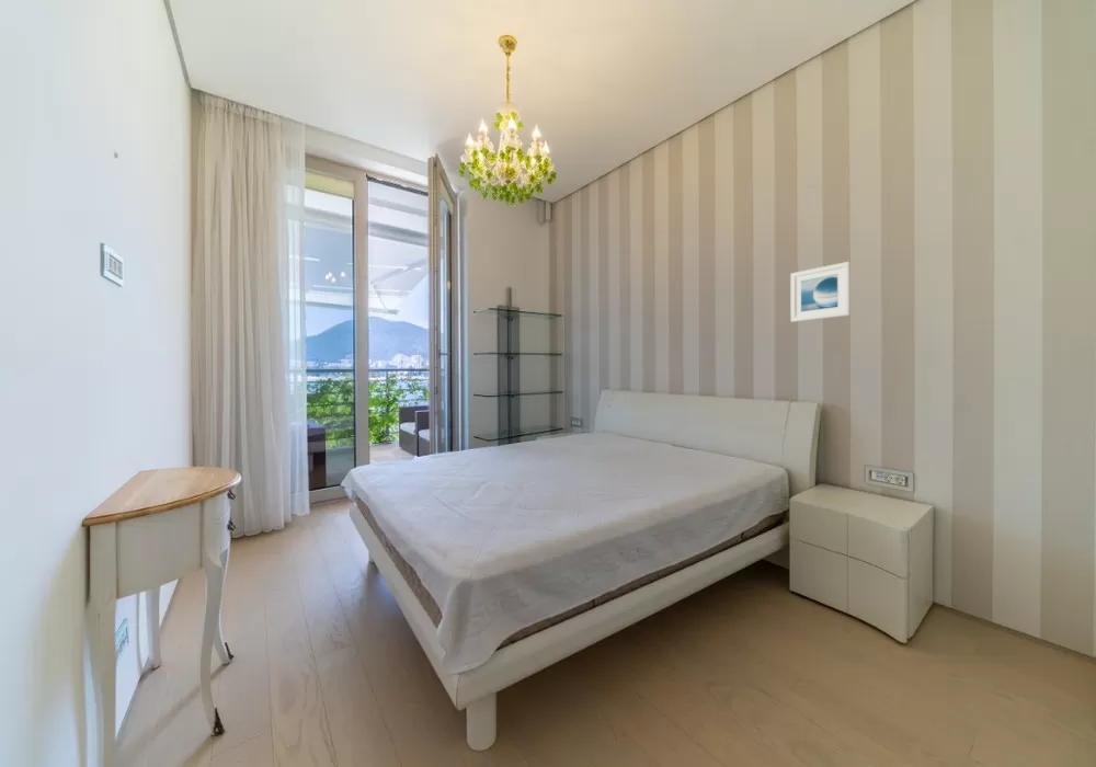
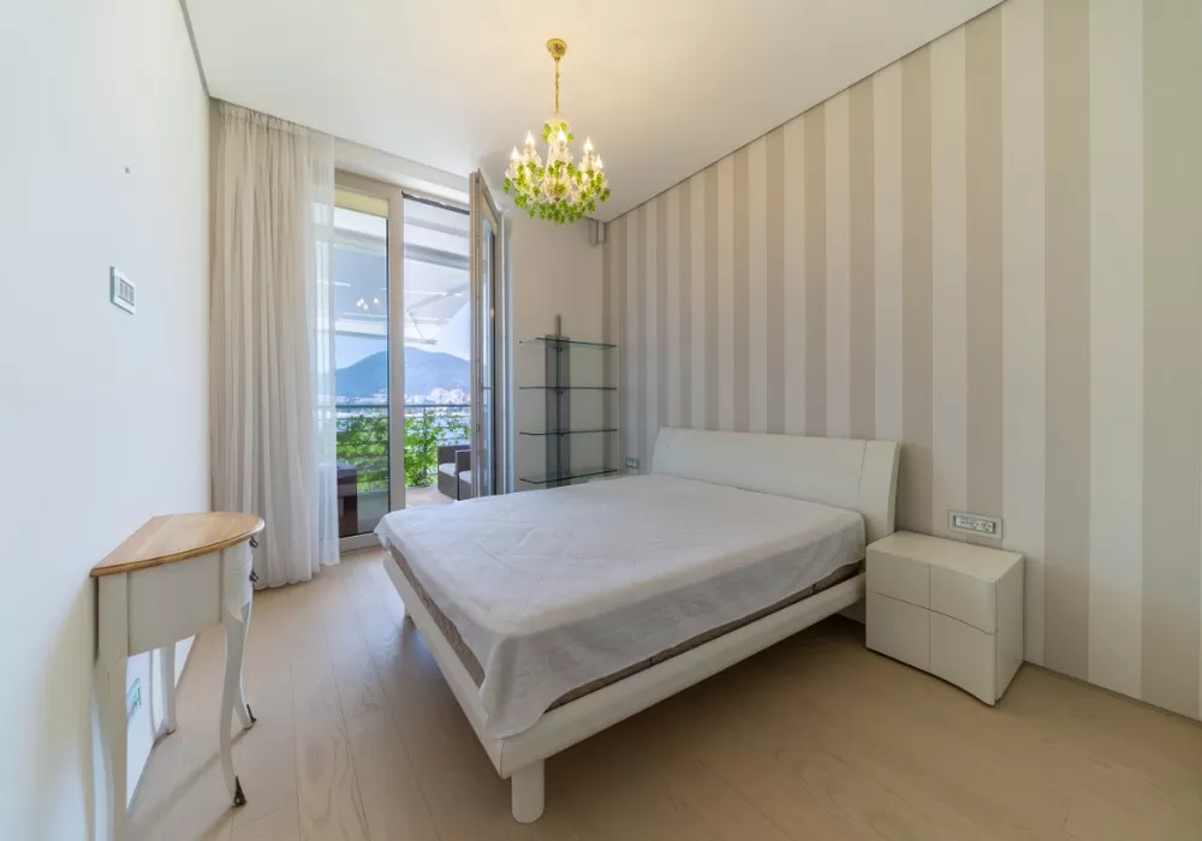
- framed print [790,261,852,323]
